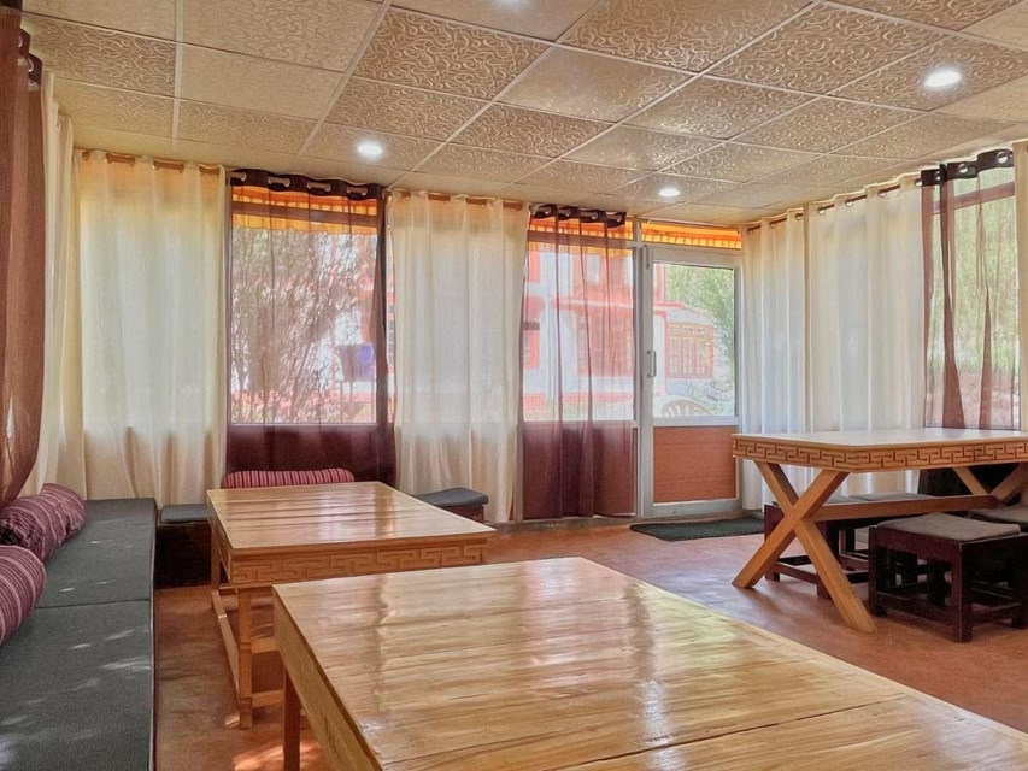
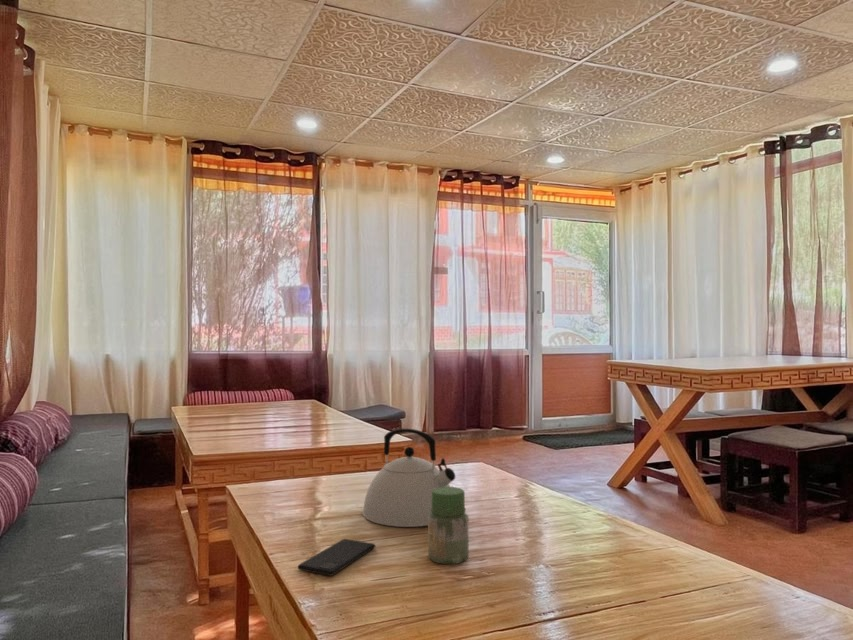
+ kettle [362,428,456,528]
+ smartphone [297,538,376,577]
+ jar [427,486,470,565]
